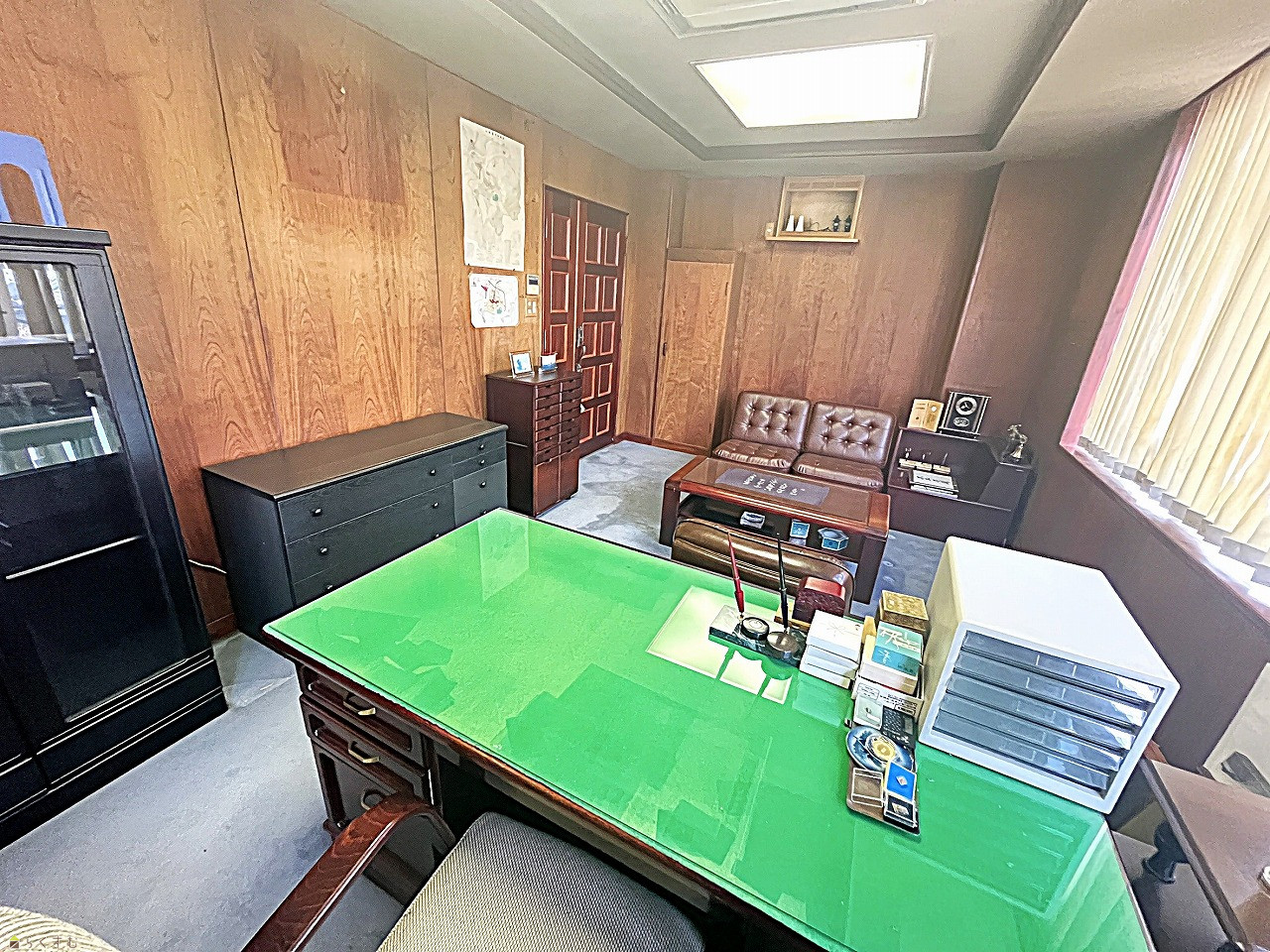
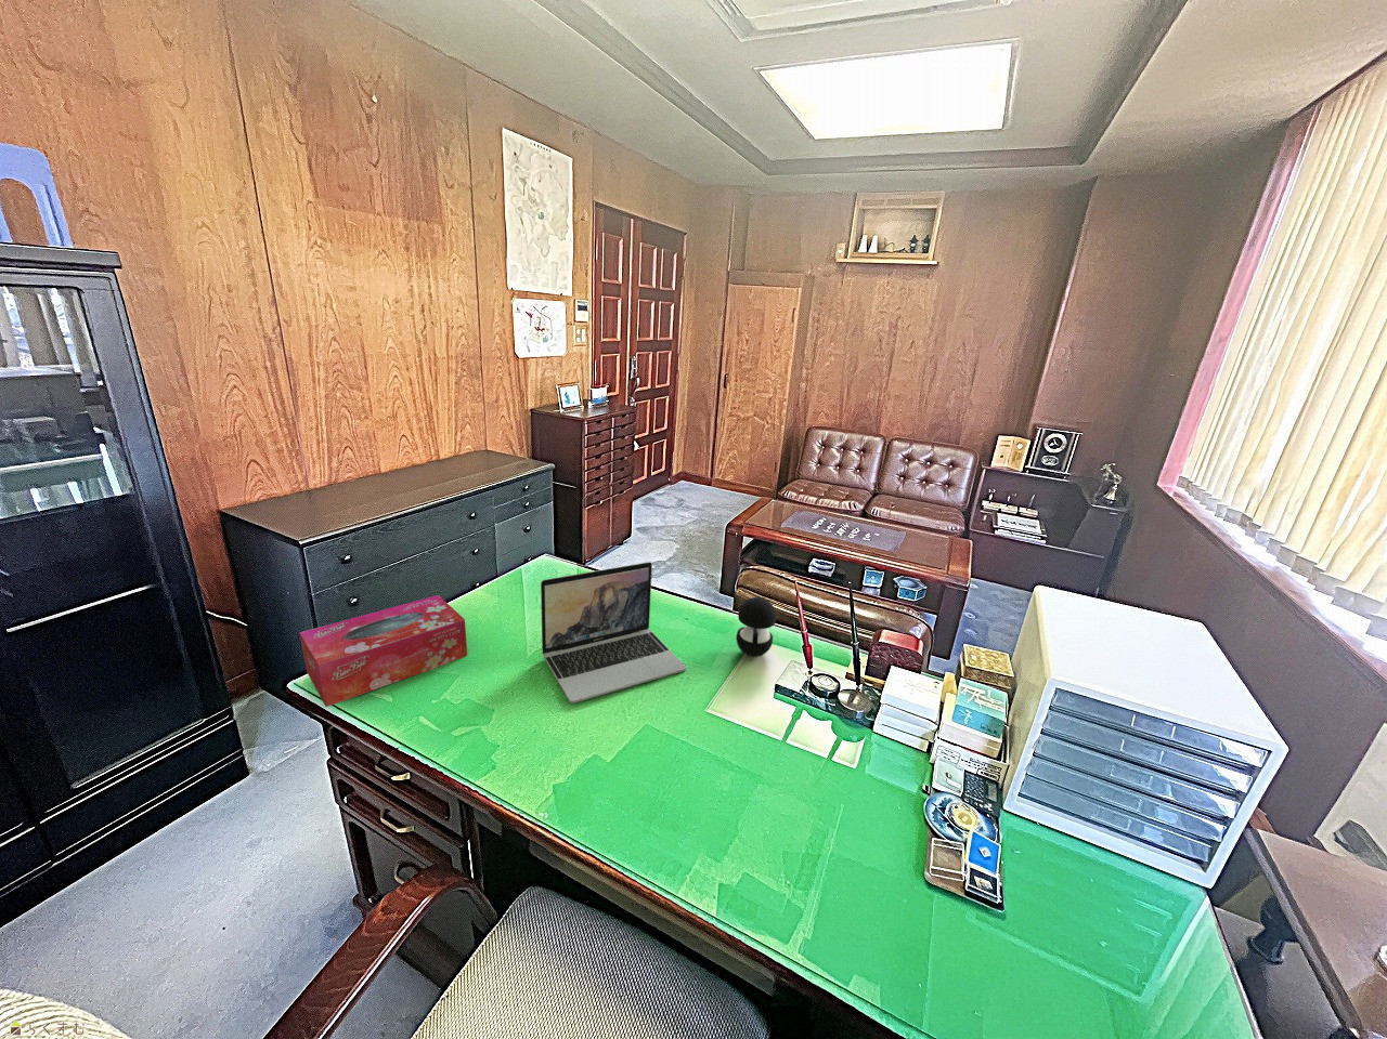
+ tissue box [299,594,469,708]
+ laptop [540,561,687,705]
+ speaker [736,596,777,658]
